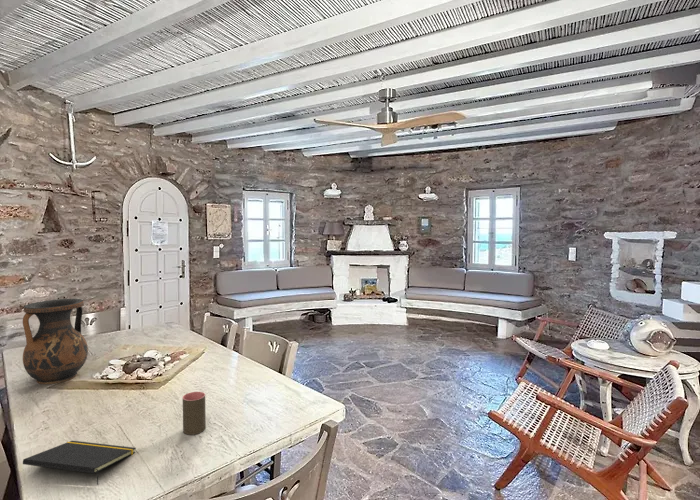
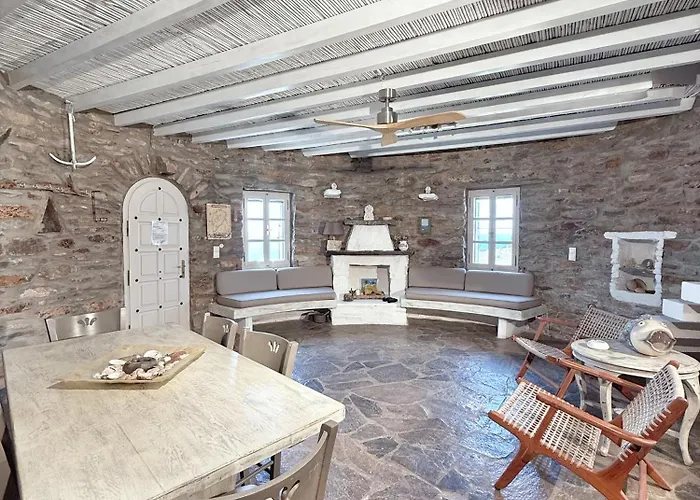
- notepad [22,440,137,486]
- cup [182,391,207,436]
- vase [22,298,89,385]
